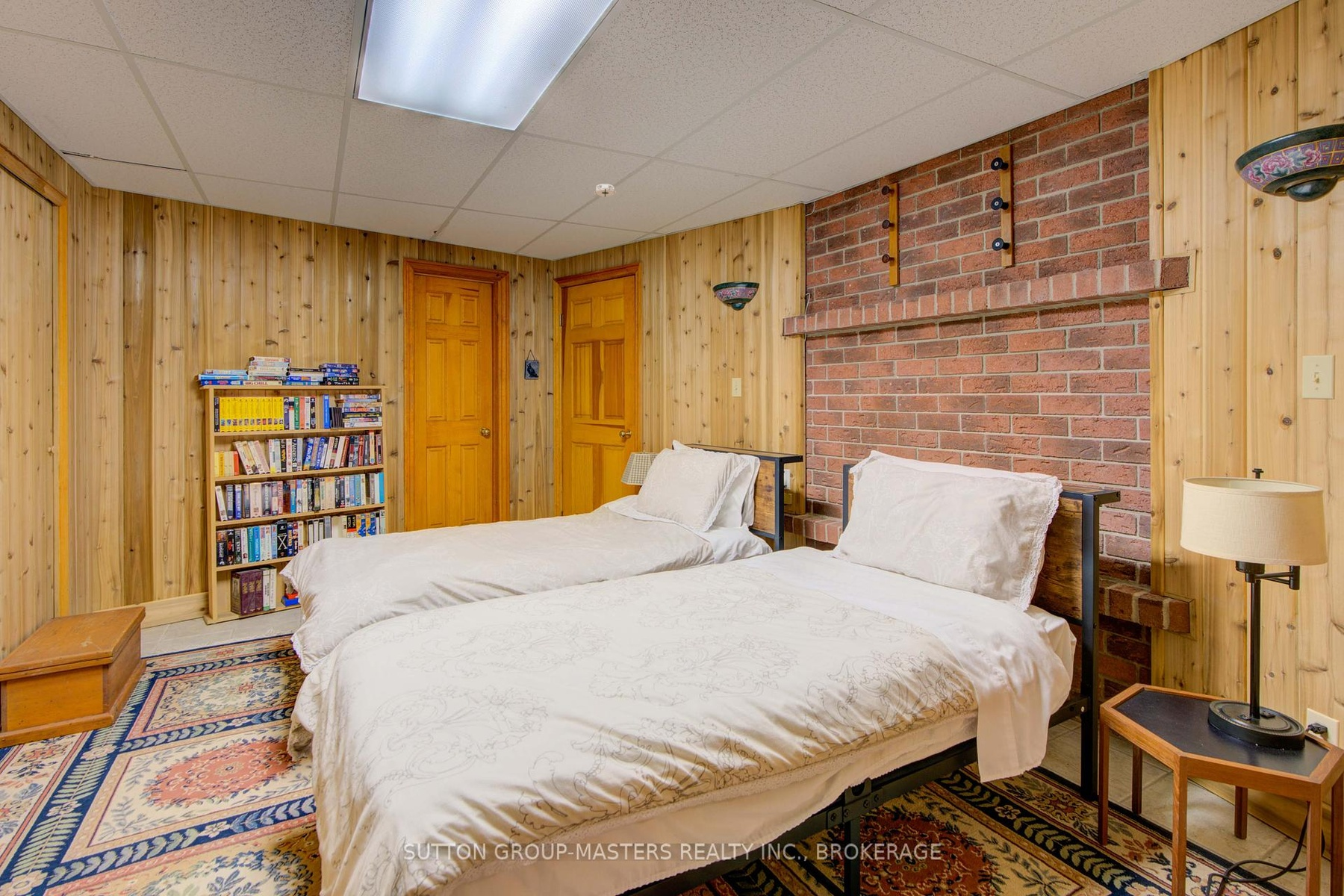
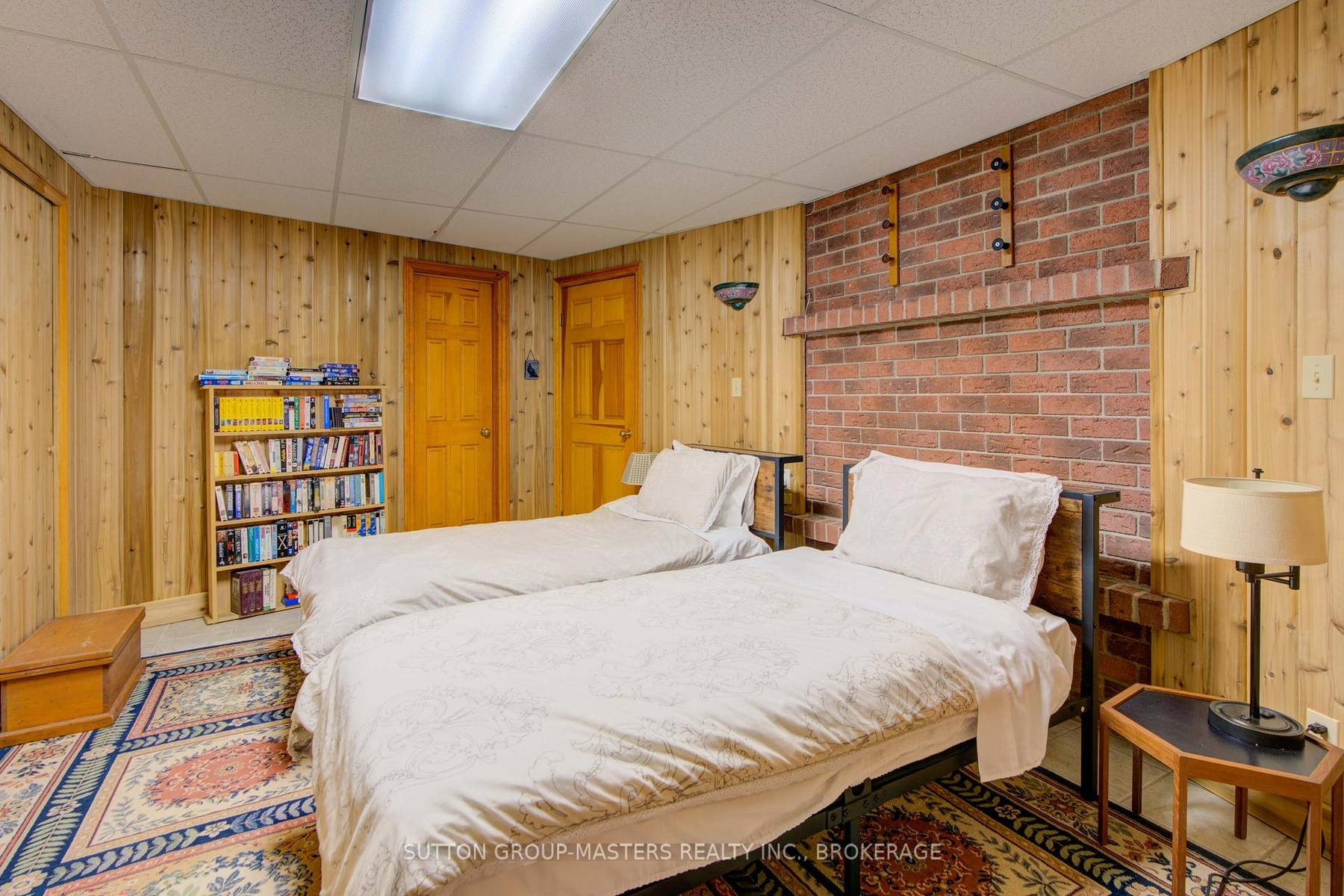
- smoke detector [592,183,617,197]
